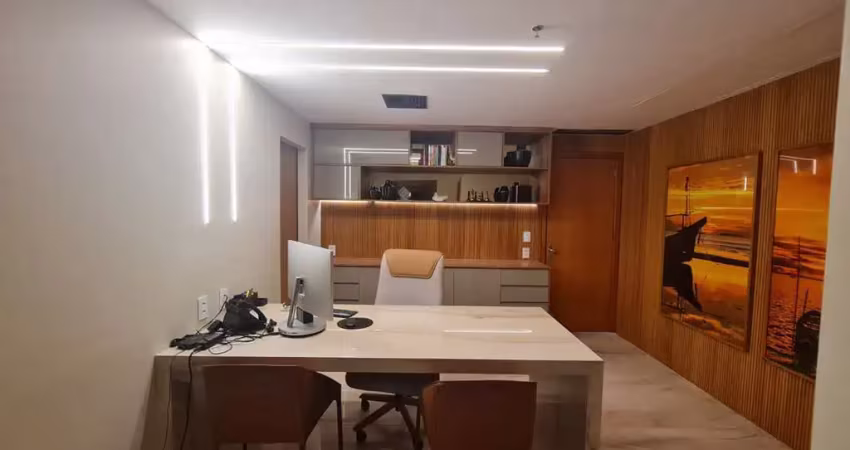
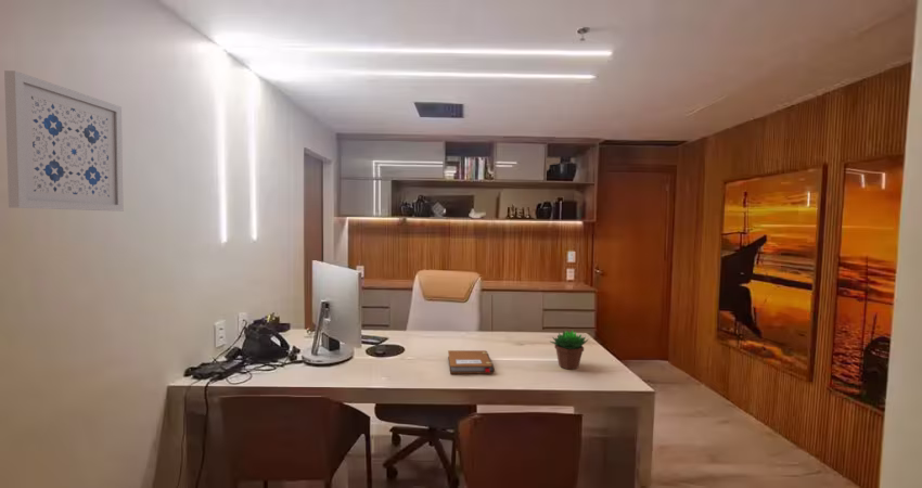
+ wall art [3,69,125,213]
+ succulent plant [549,329,589,370]
+ notebook [447,349,496,374]
